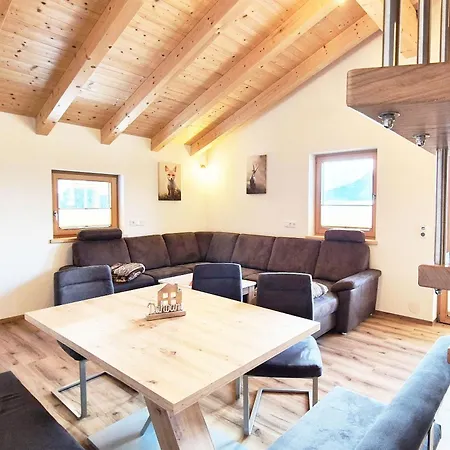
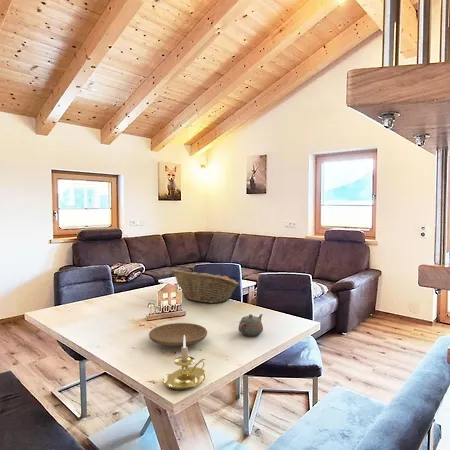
+ fruit basket [170,268,239,304]
+ teapot [237,313,264,337]
+ candle holder [161,335,208,391]
+ plate [148,322,208,348]
